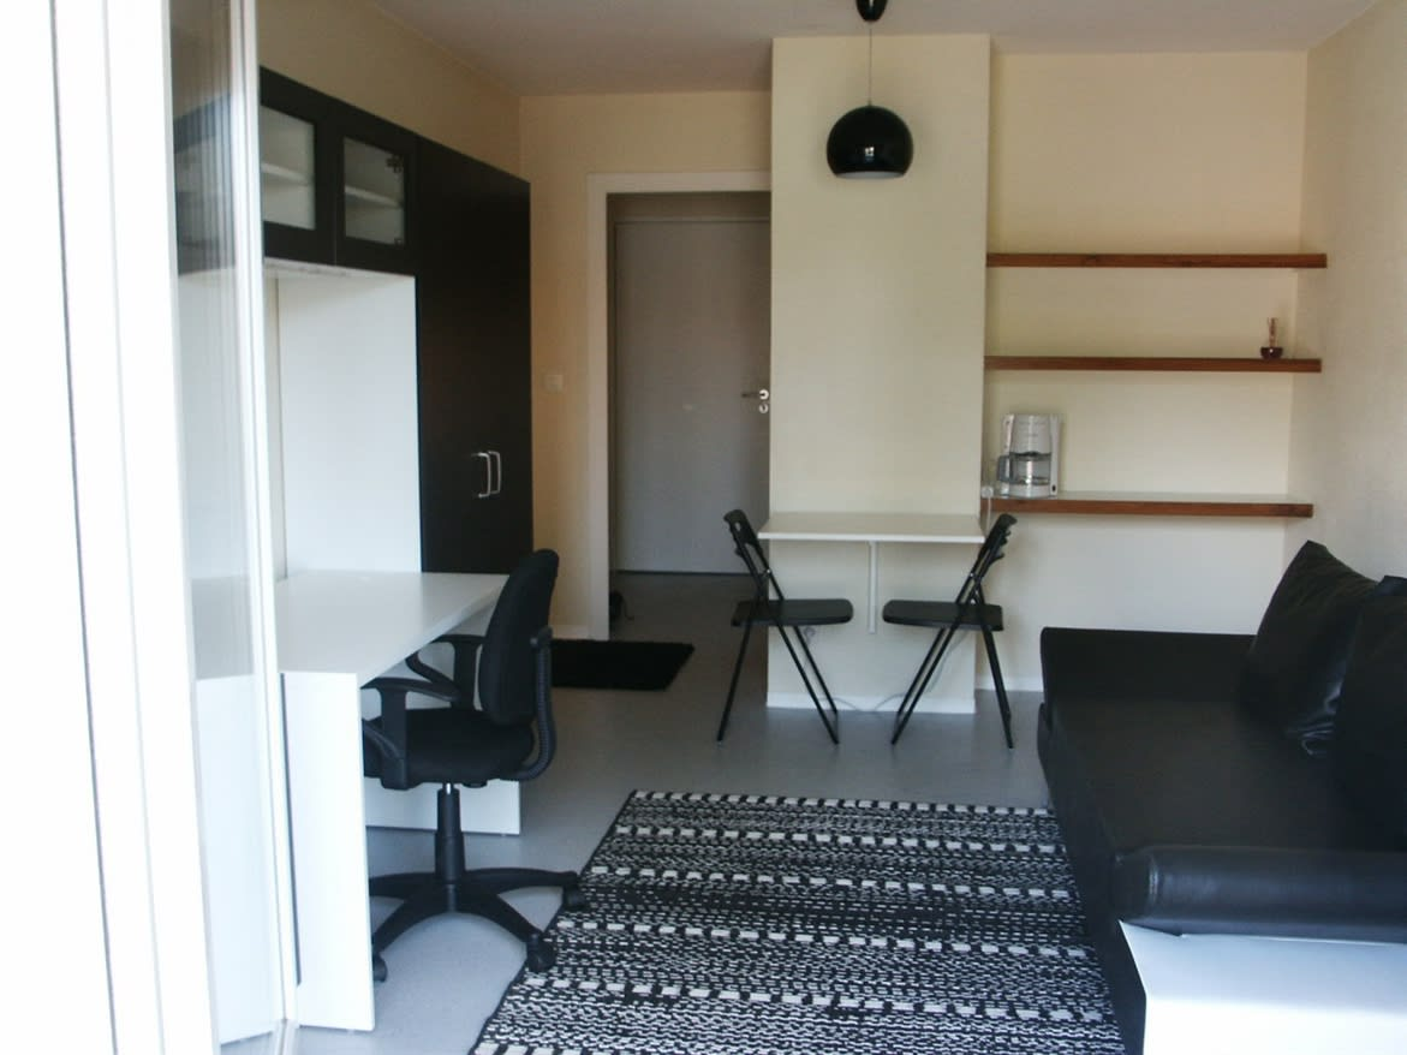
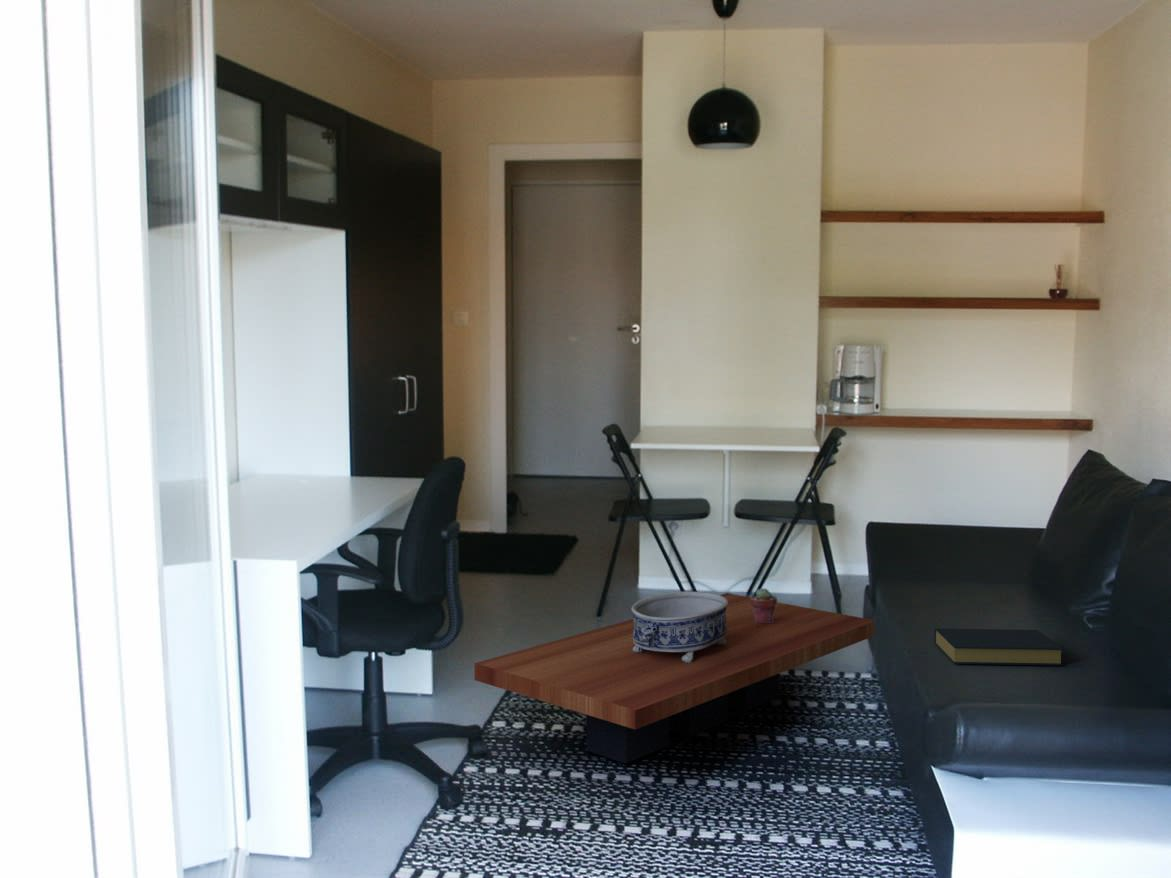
+ decorative bowl [631,590,728,663]
+ coffee table [473,592,875,765]
+ potted succulent [751,587,778,623]
+ hardback book [933,628,1065,667]
